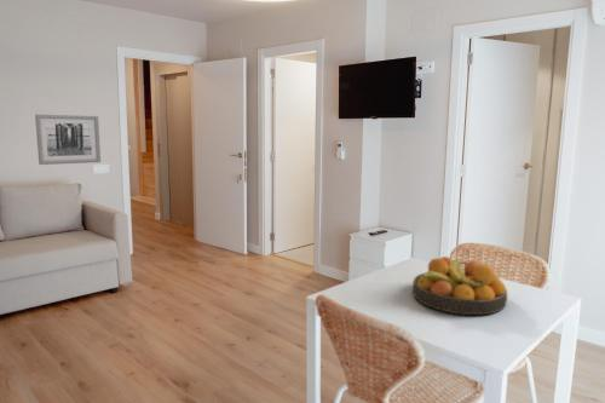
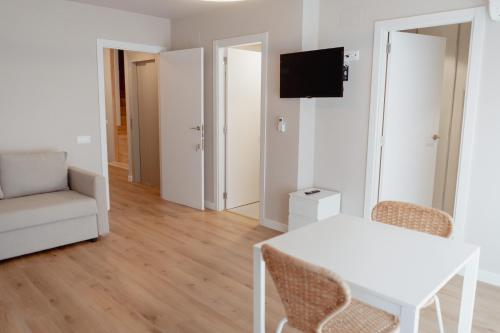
- wall art [34,114,102,166]
- fruit bowl [411,255,508,316]
